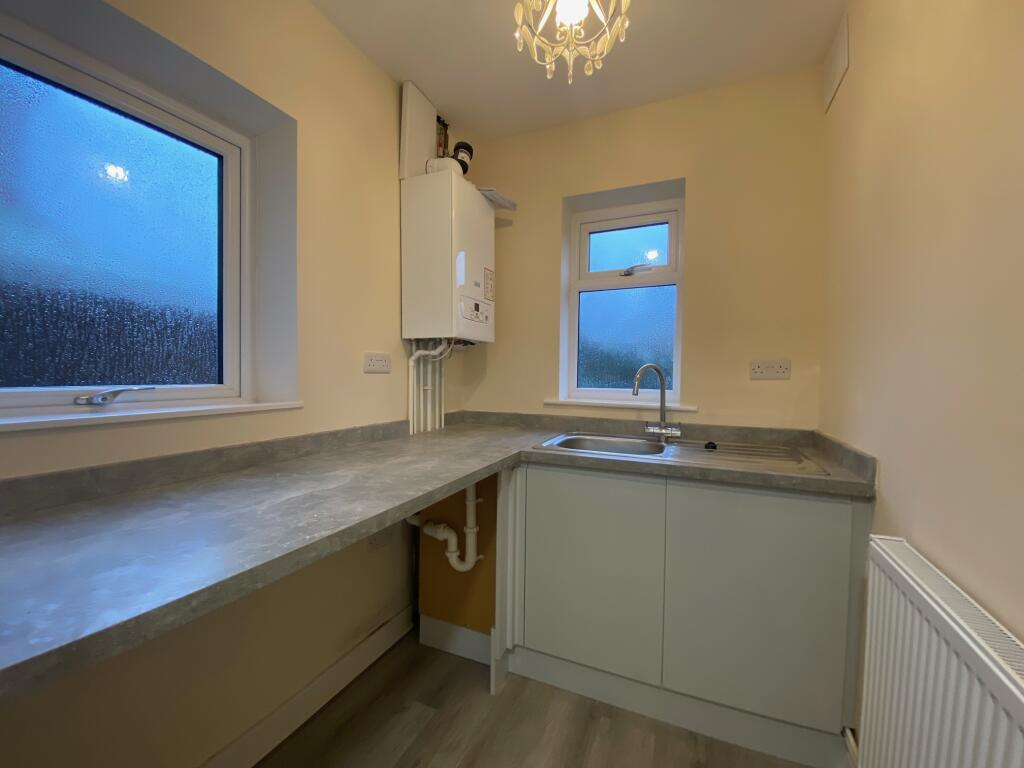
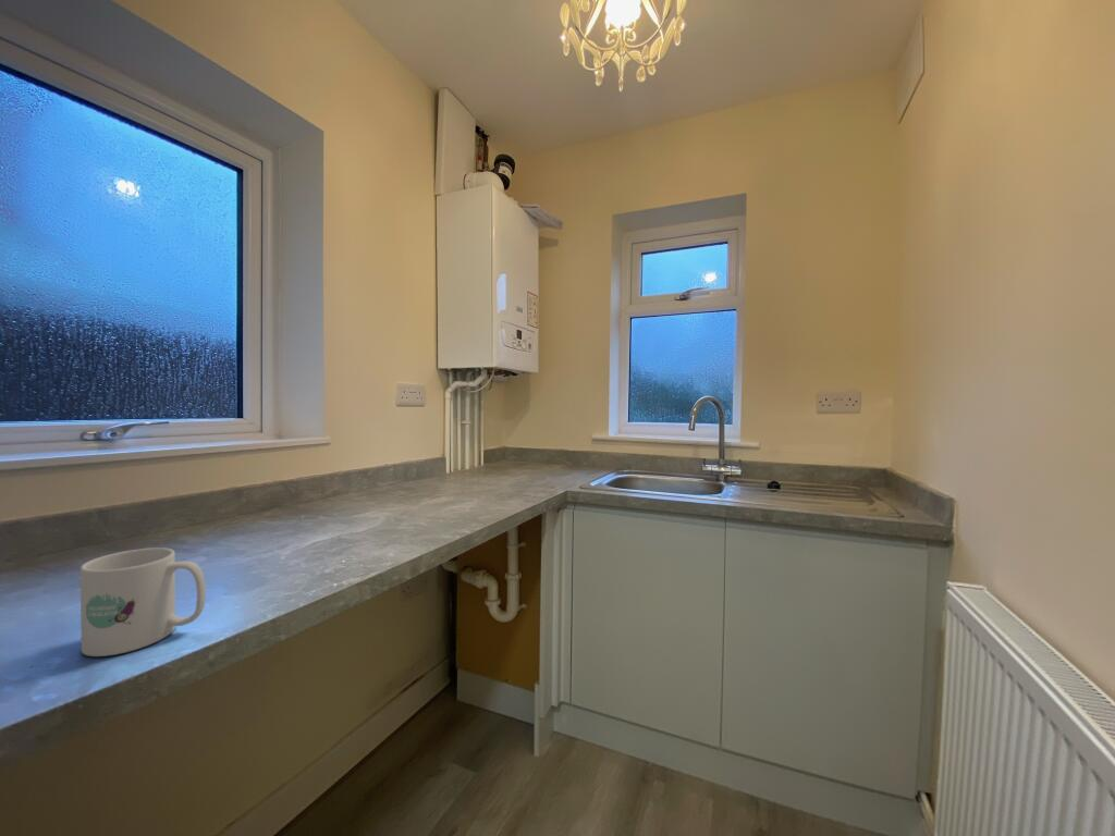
+ mug [79,546,207,657]
